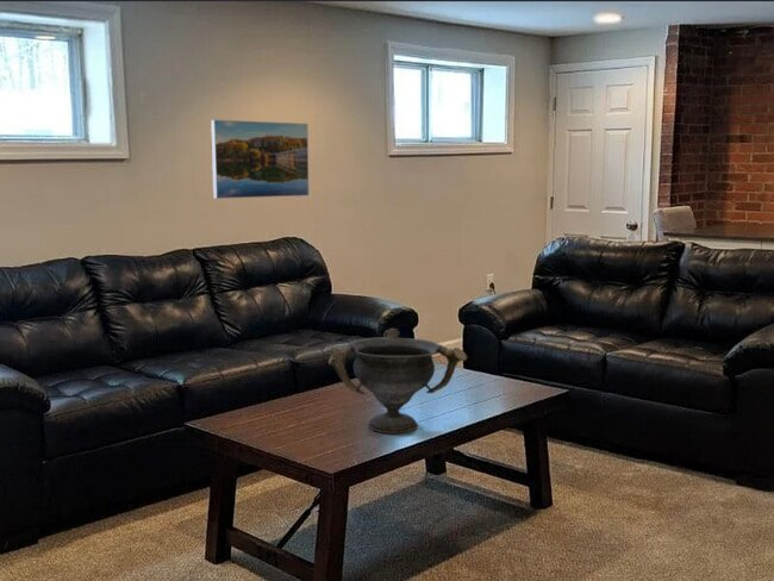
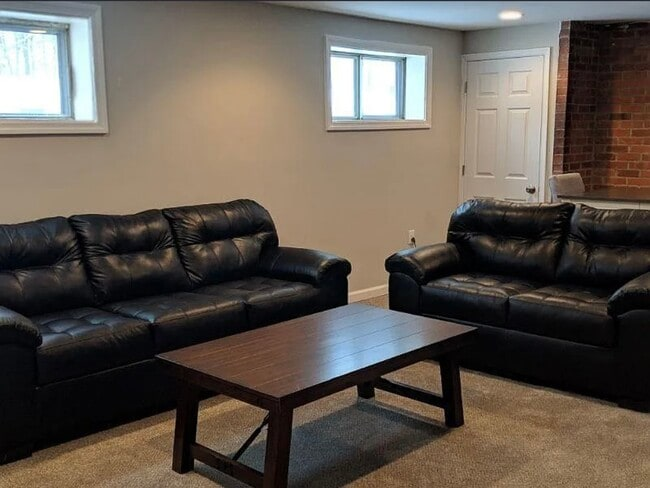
- decorative bowl [327,327,468,435]
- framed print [210,119,310,200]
